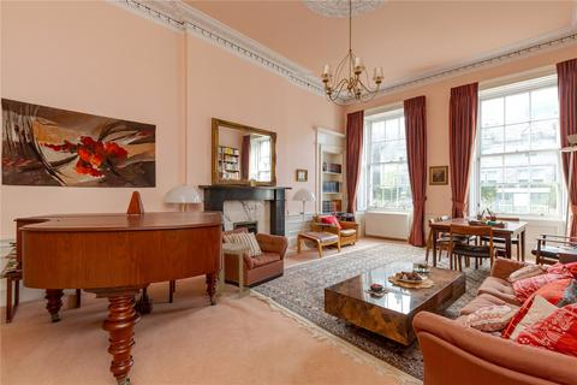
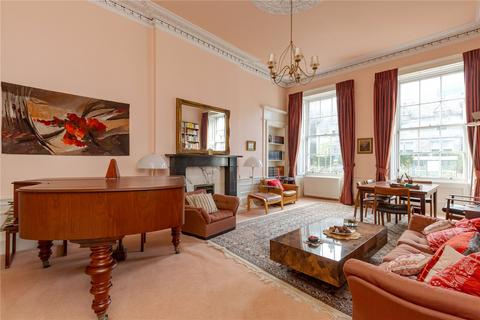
- side table [215,242,252,300]
